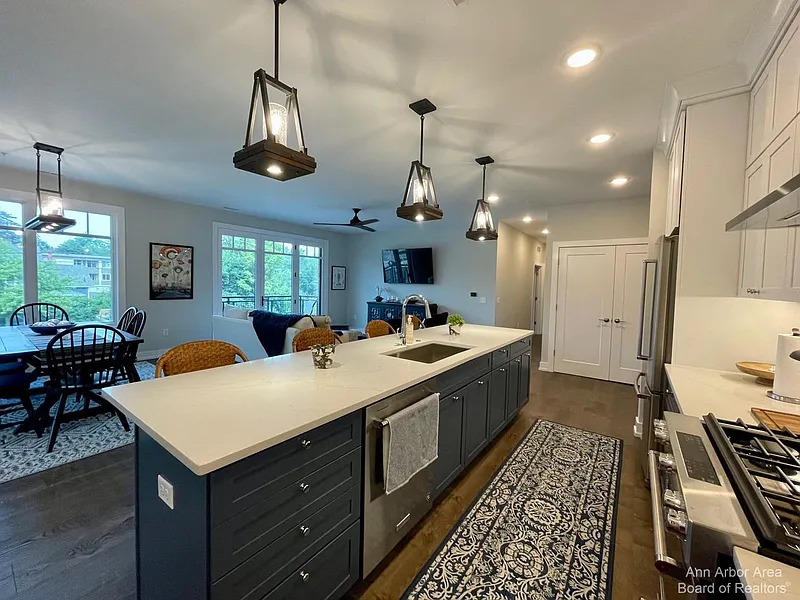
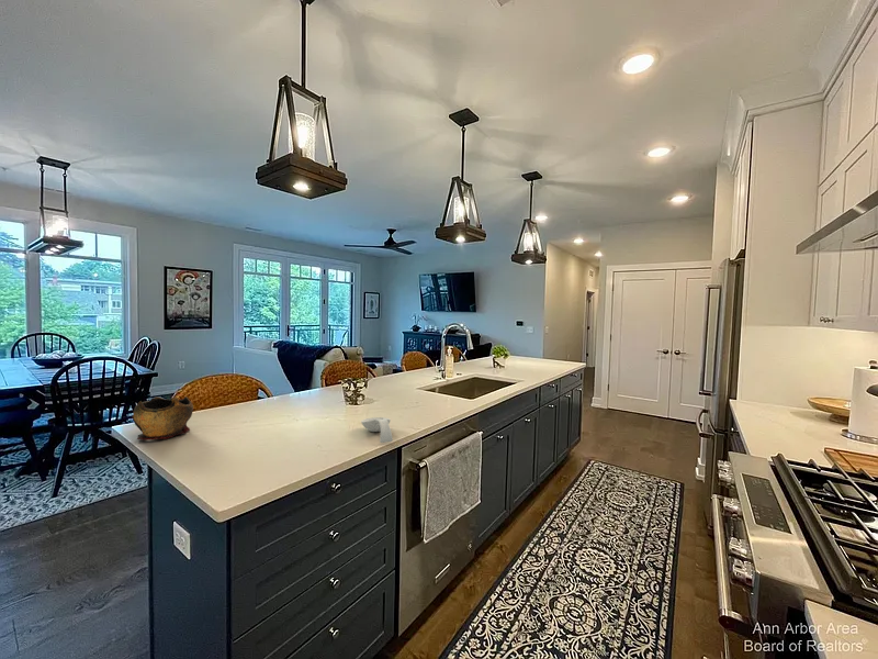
+ spoon rest [360,416,394,444]
+ decorative bowl [131,395,194,440]
